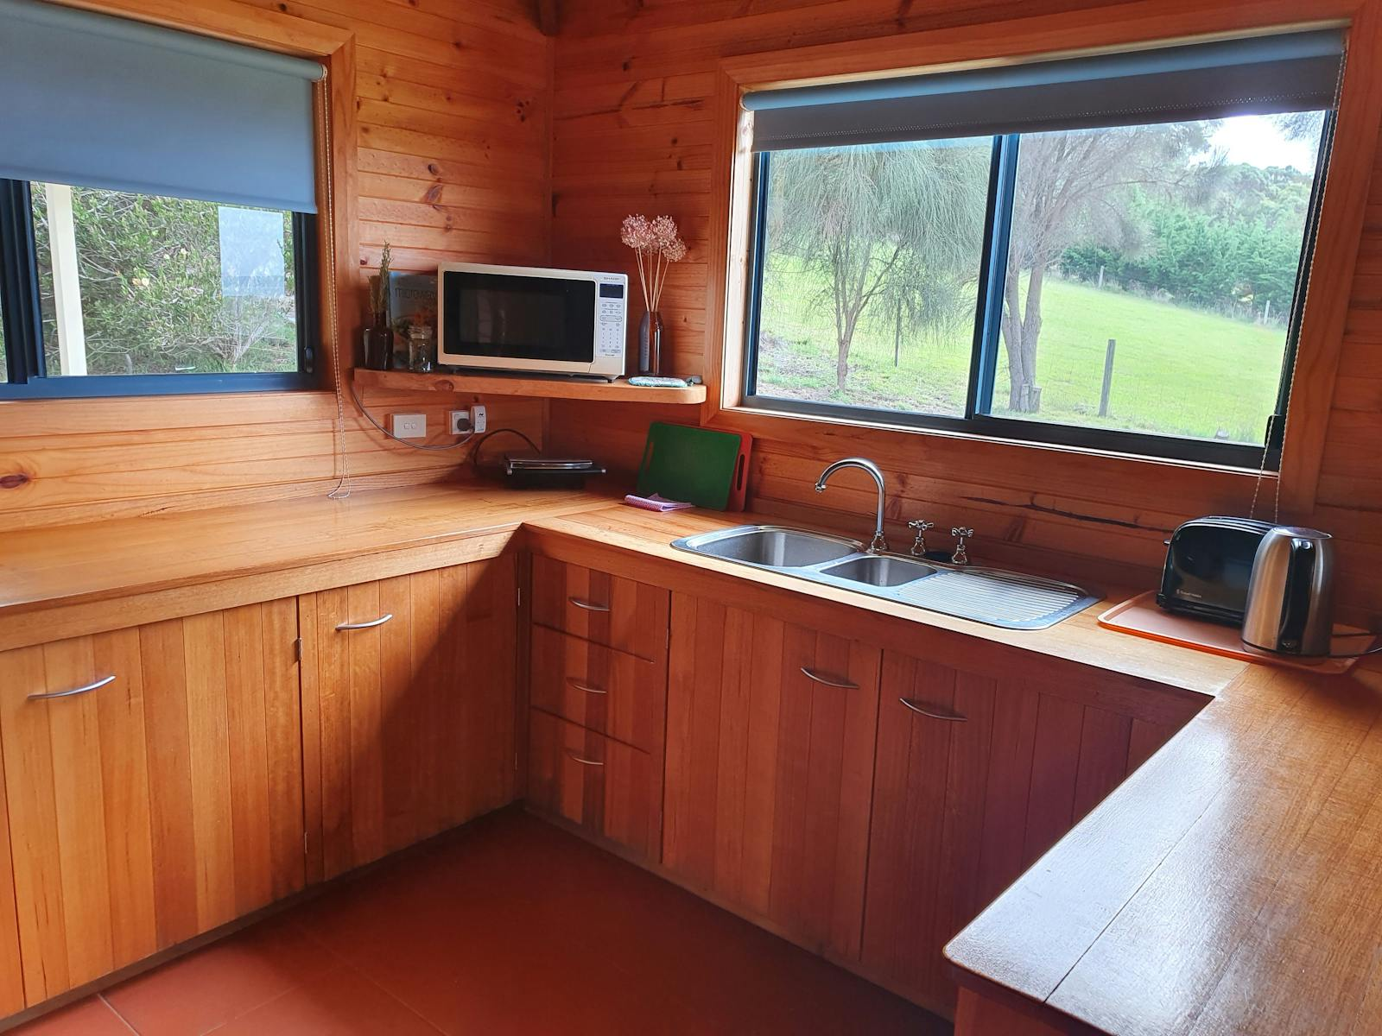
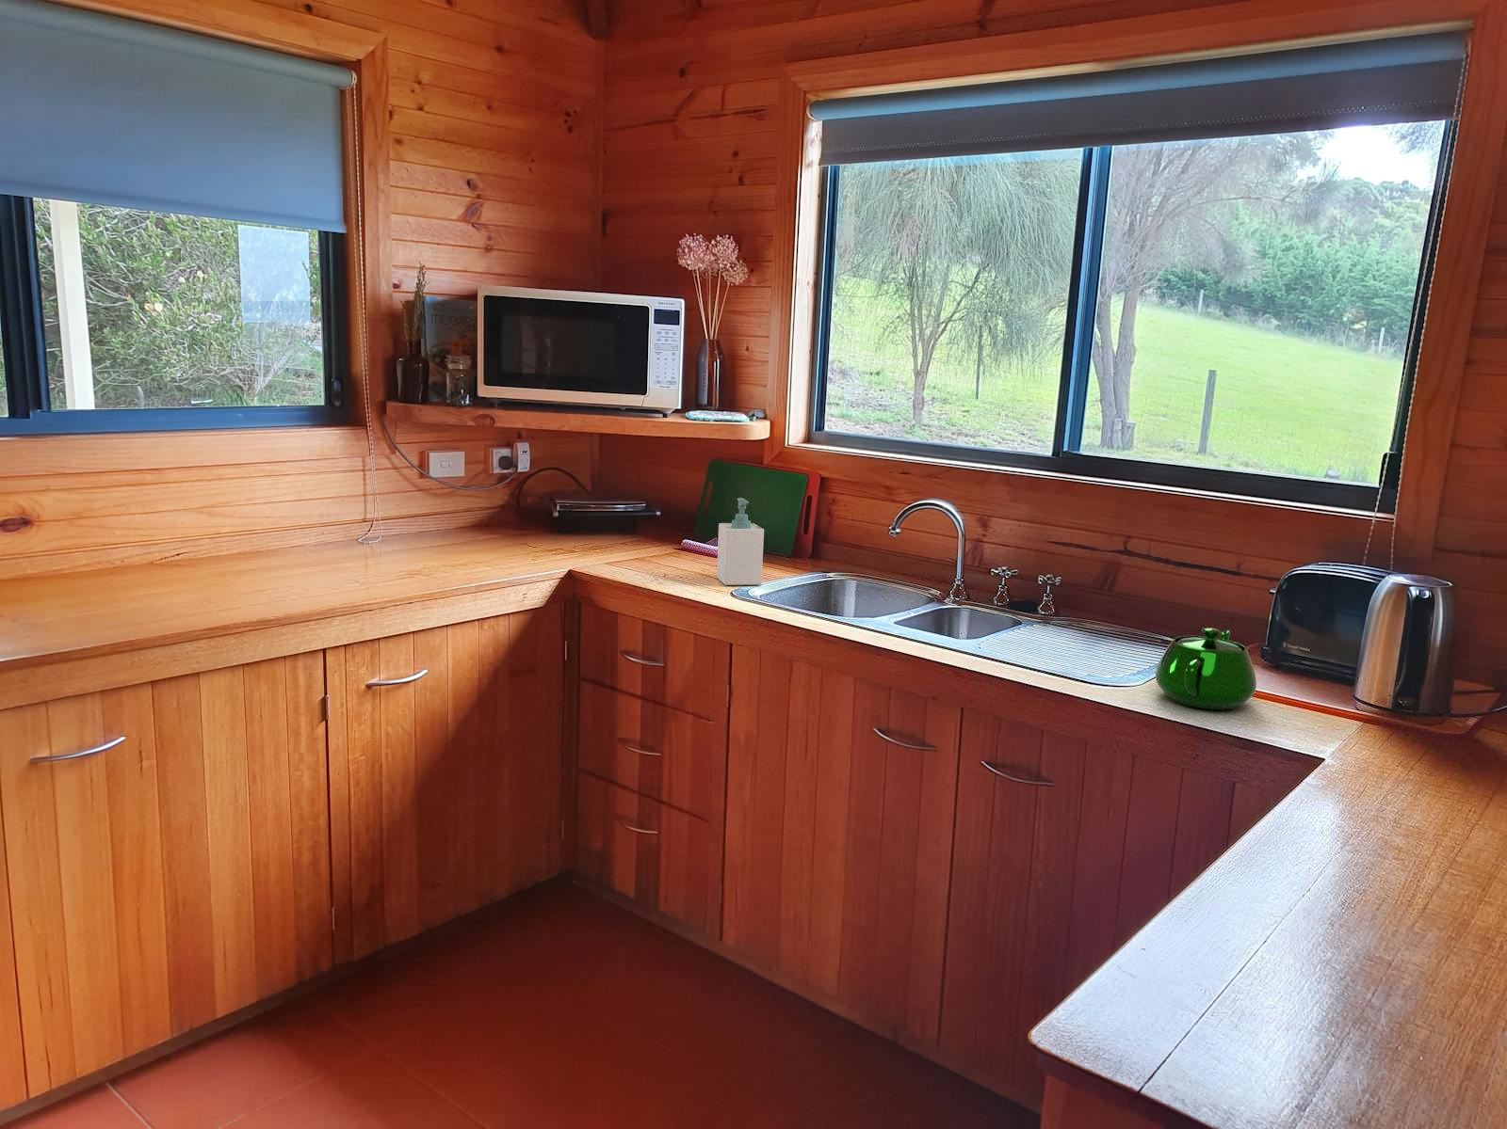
+ soap bottle [716,497,765,586]
+ teapot [1155,626,1258,710]
